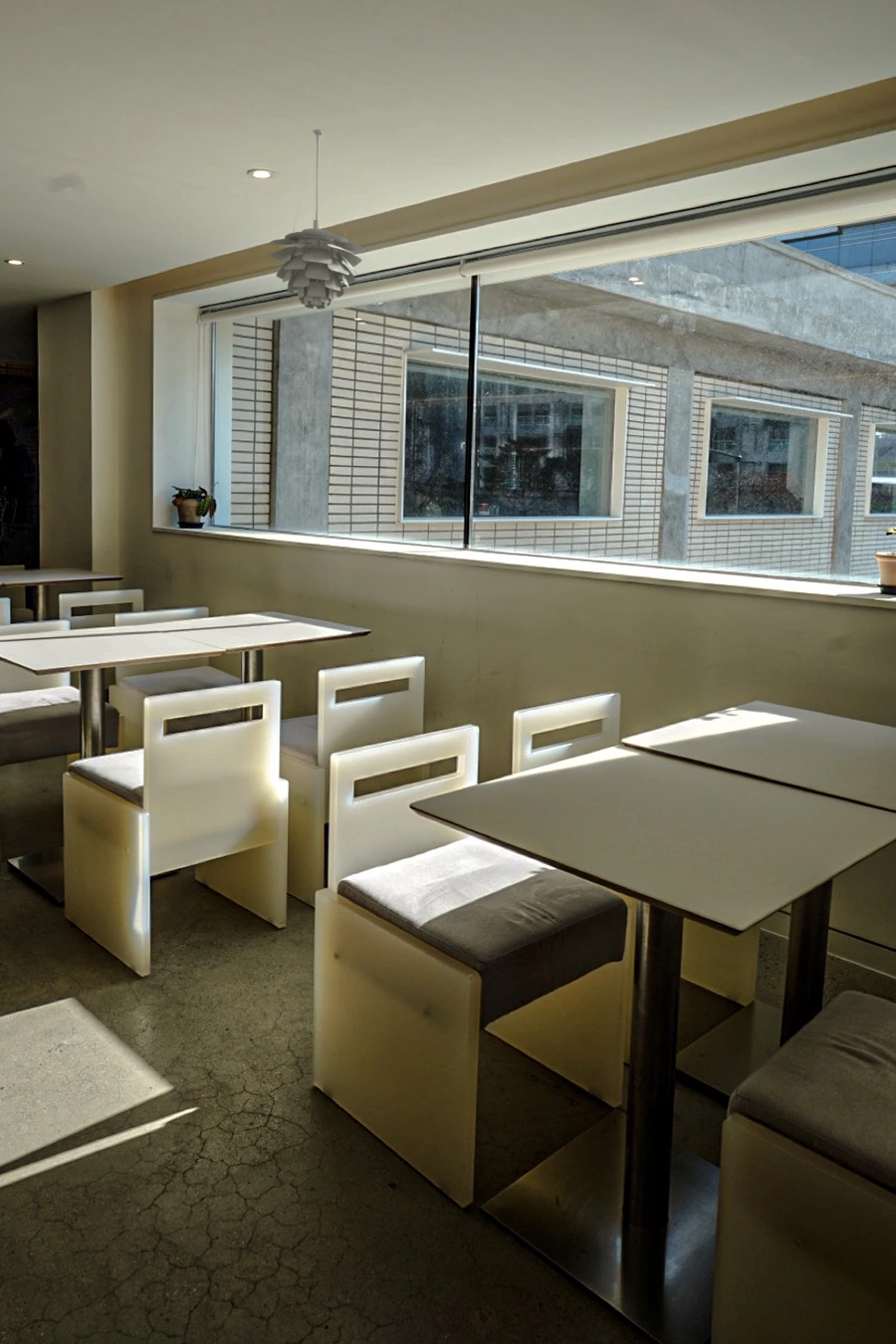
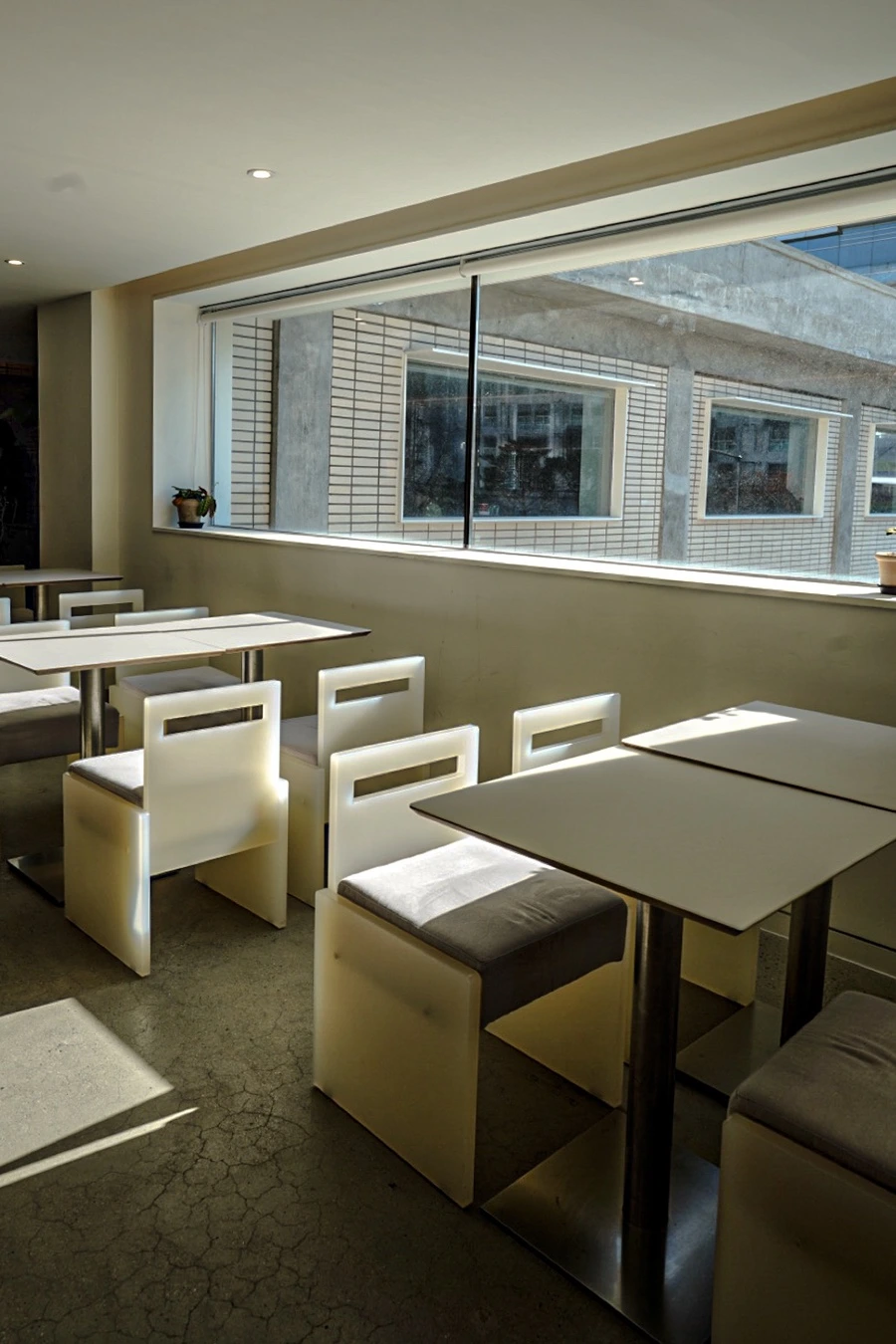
- pendant light [268,128,365,311]
